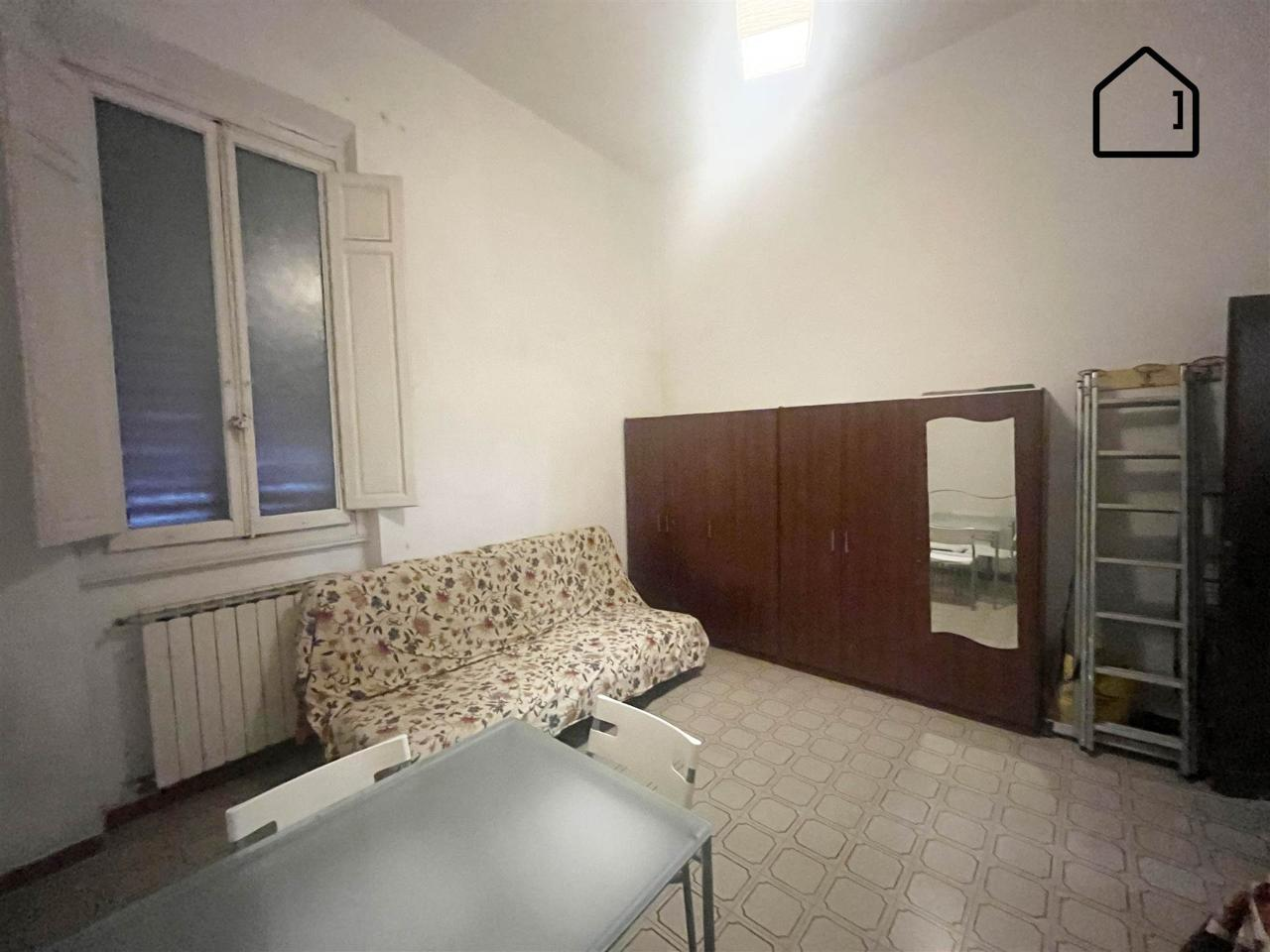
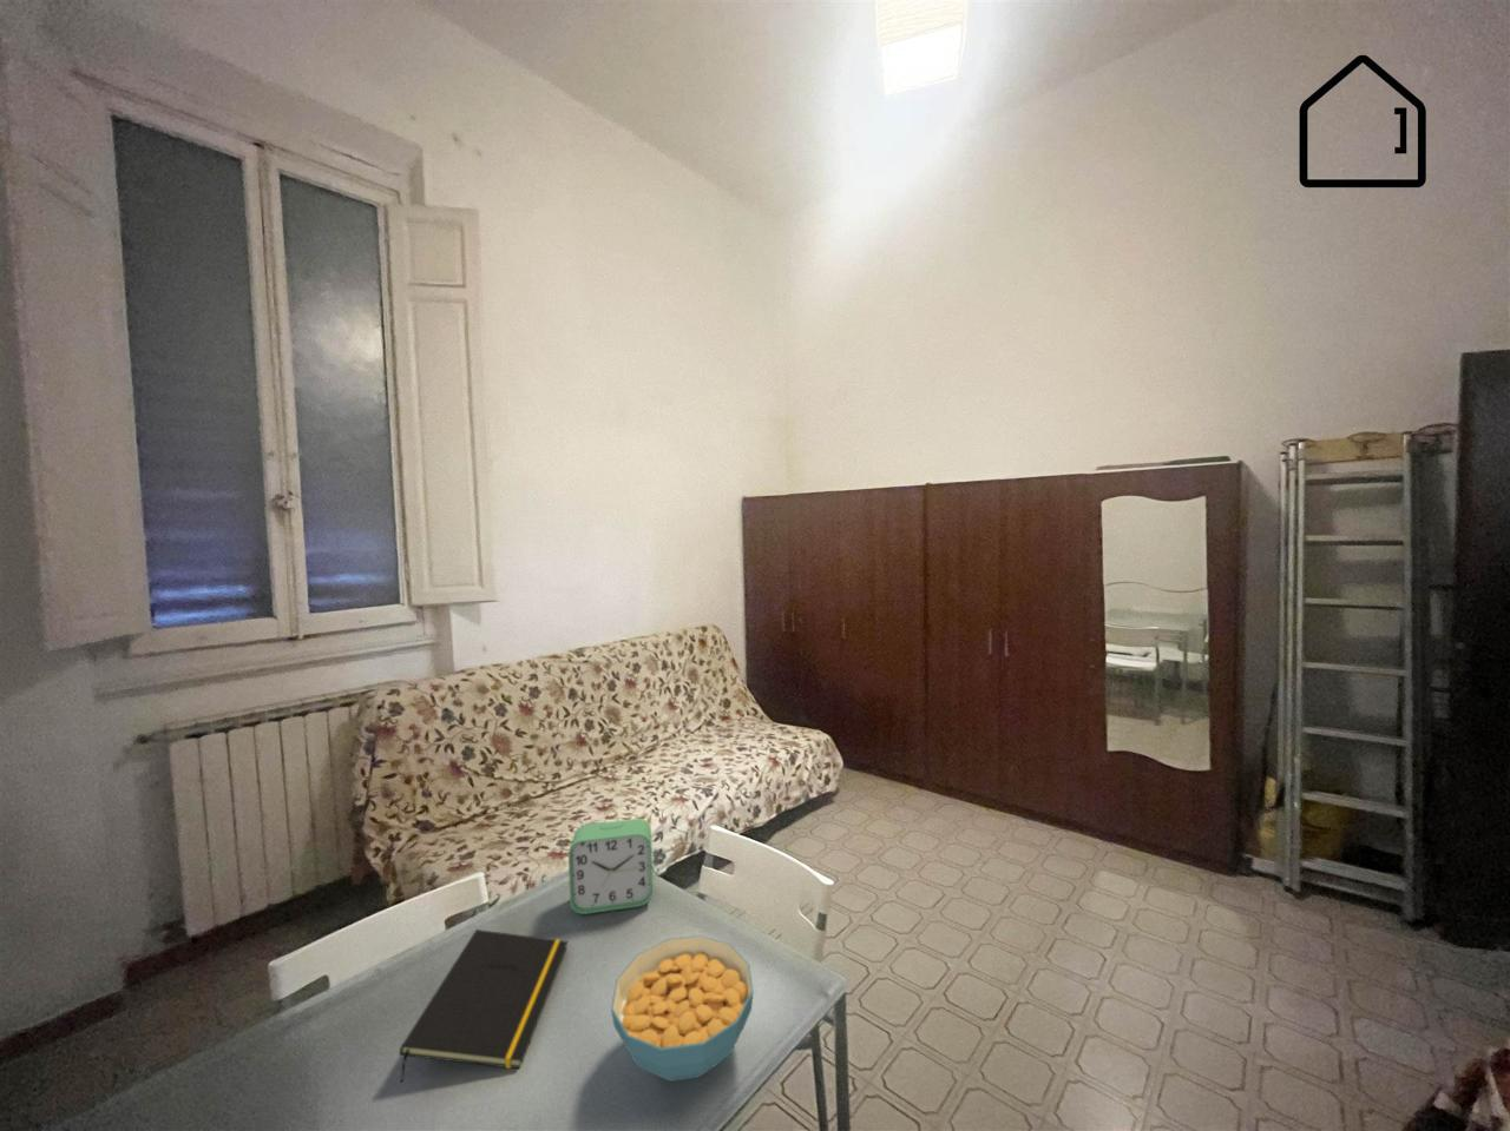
+ alarm clock [567,817,654,916]
+ notepad [398,928,568,1083]
+ cereal bowl [610,934,755,1082]
